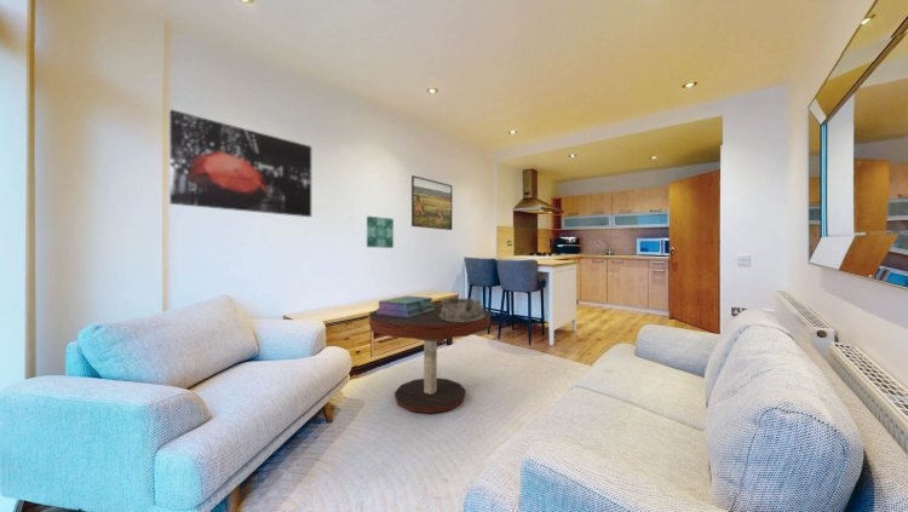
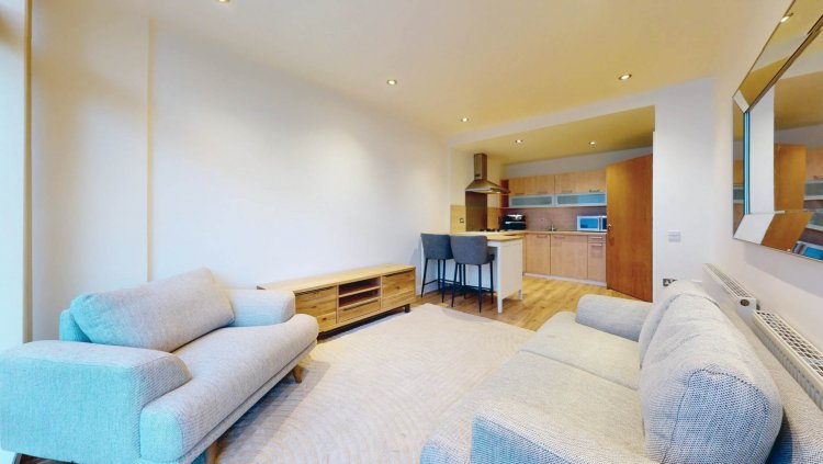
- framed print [410,174,453,231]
- wall art [168,109,312,218]
- coffee table [368,303,492,414]
- wall art [366,215,395,249]
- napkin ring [439,297,485,322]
- stack of books [375,294,435,317]
